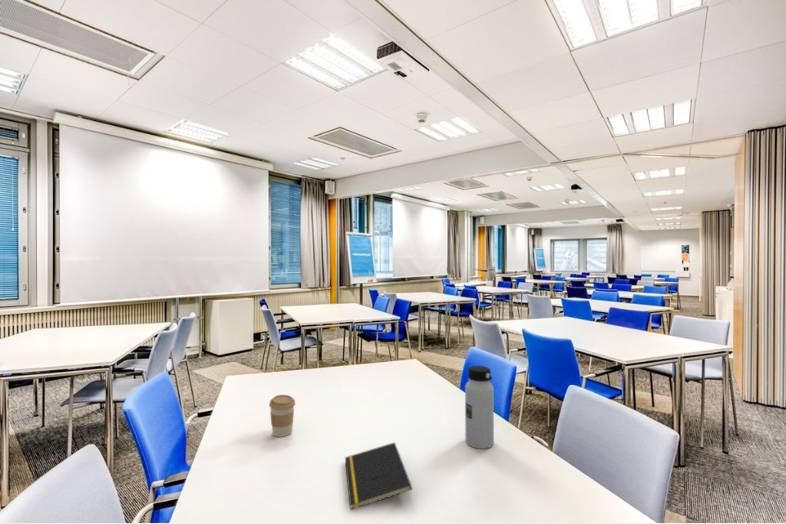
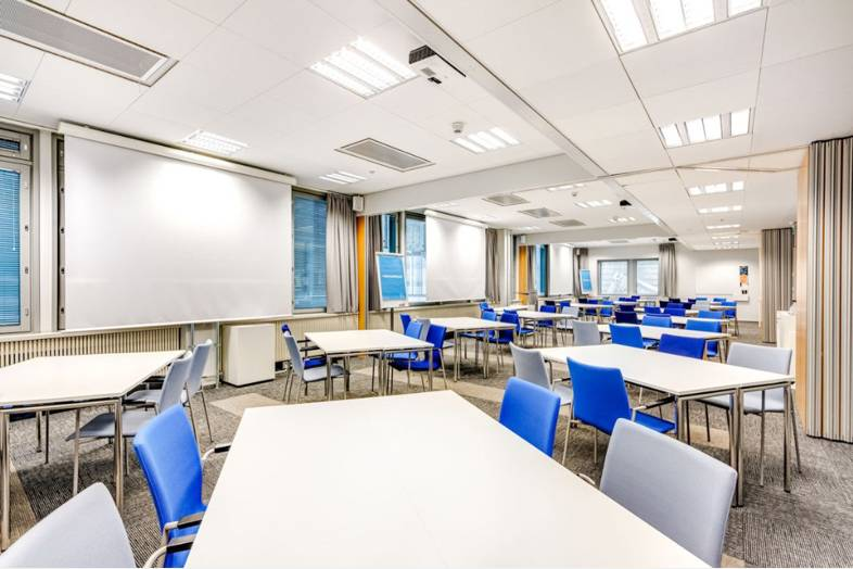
- notepad [344,441,413,511]
- coffee cup [268,394,296,438]
- water bottle [464,365,495,450]
